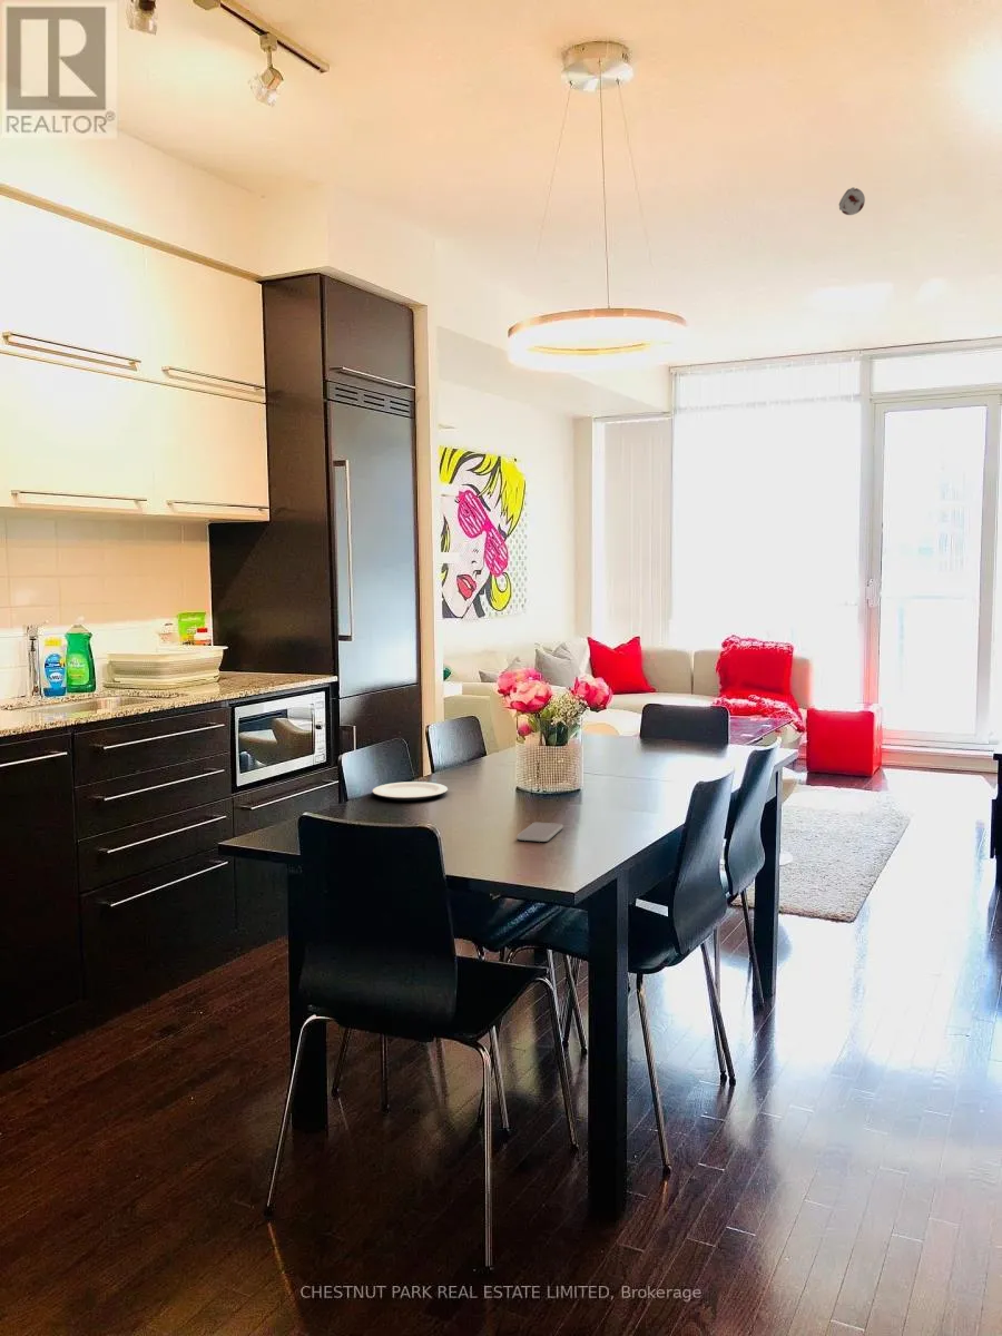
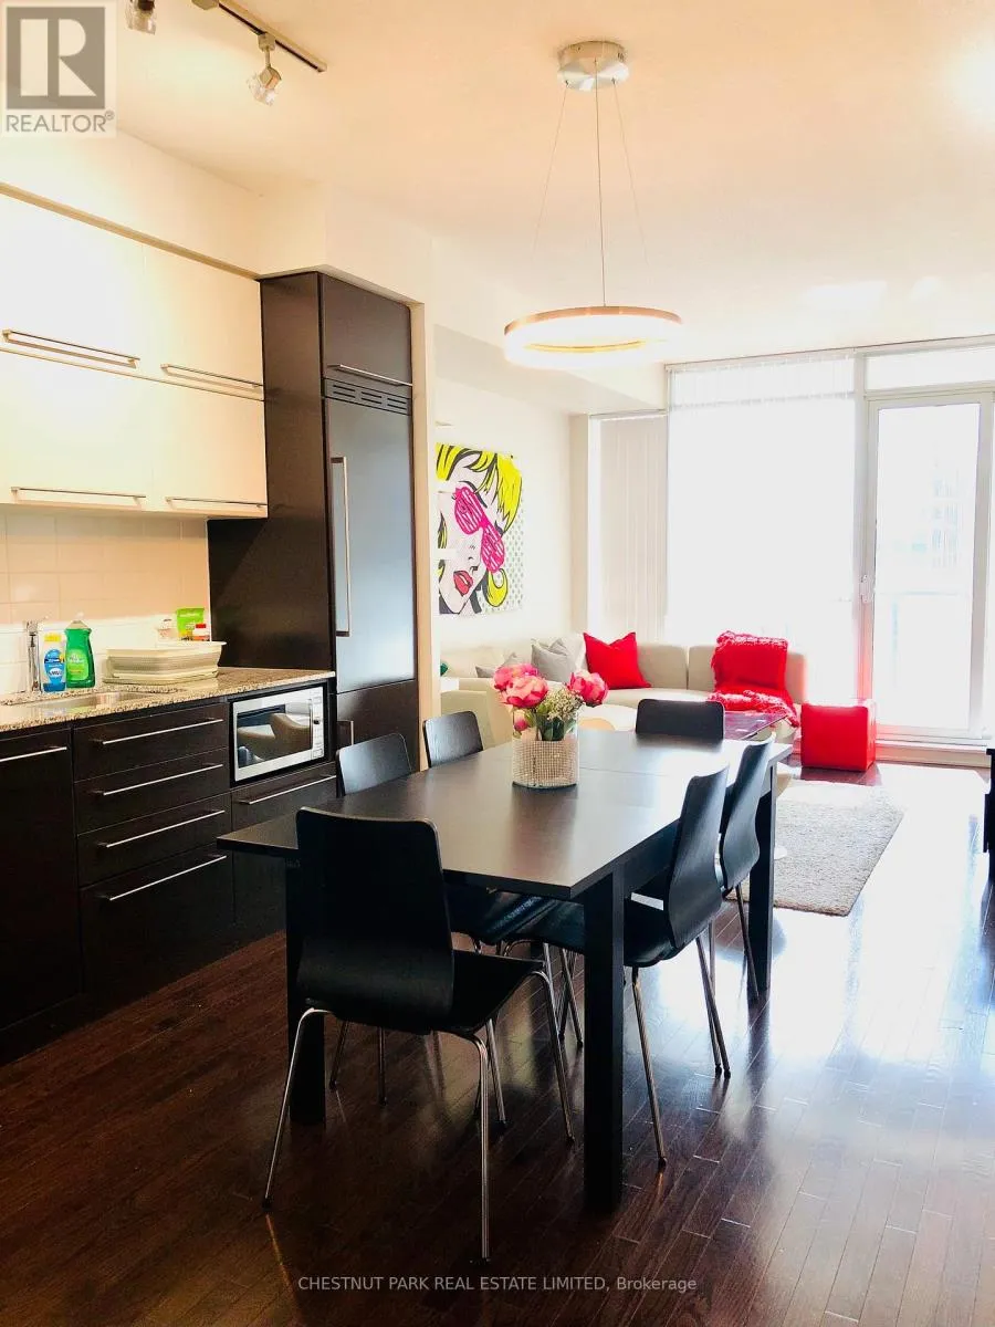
- smartphone [517,822,563,843]
- plate [372,780,449,802]
- smoke detector [838,186,866,216]
